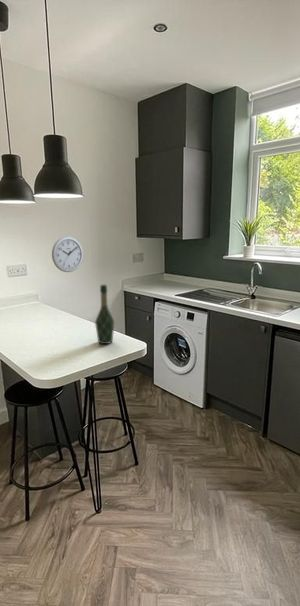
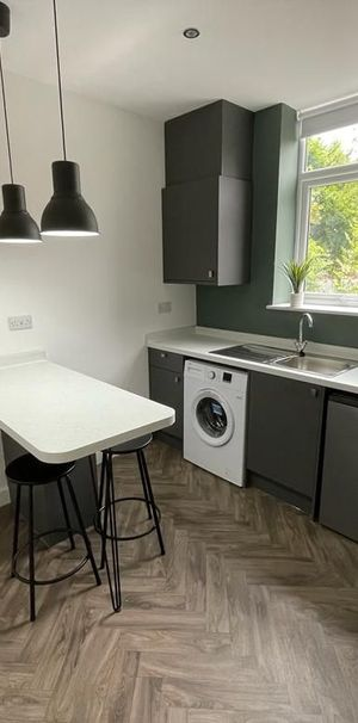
- wine bottle [94,284,115,345]
- wall clock [51,235,84,273]
